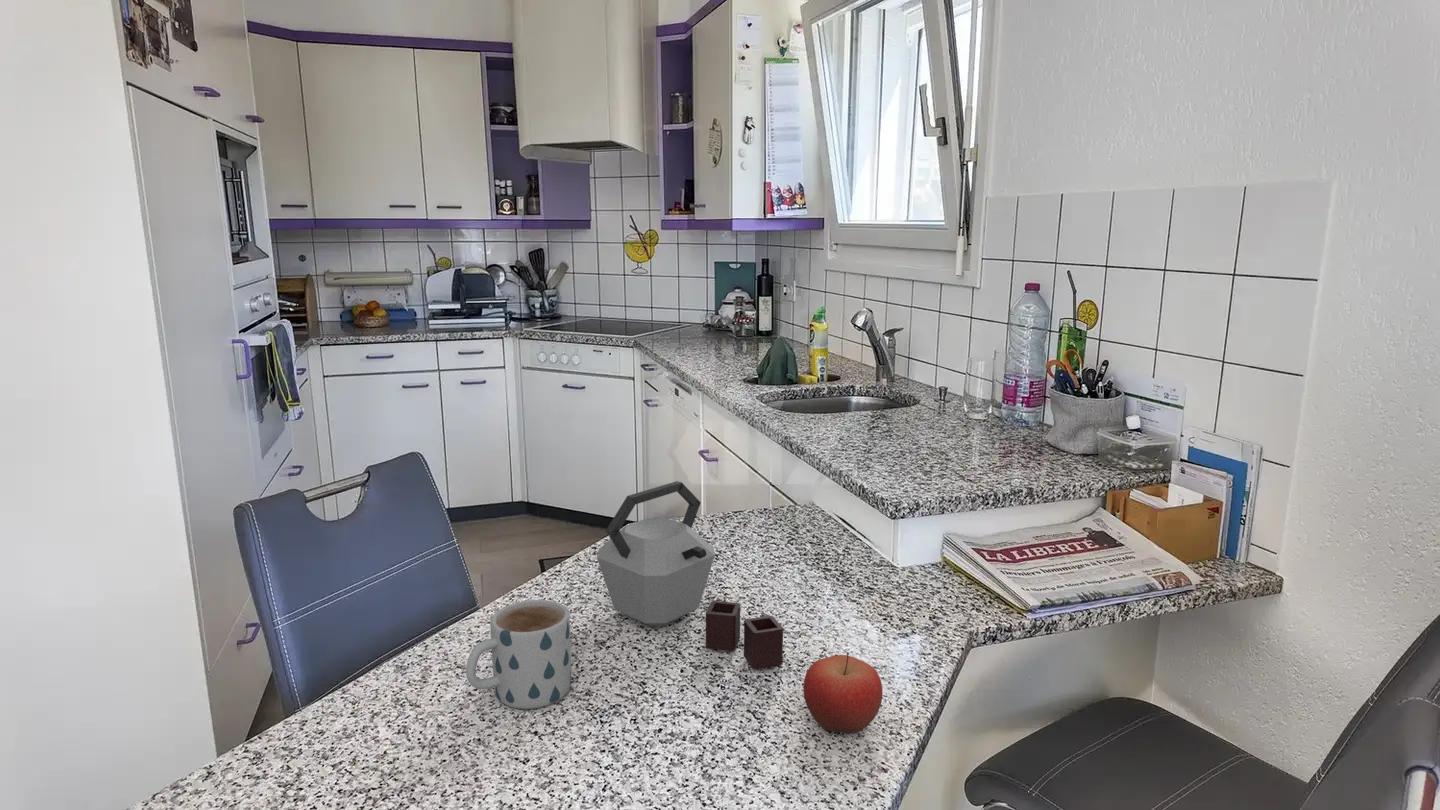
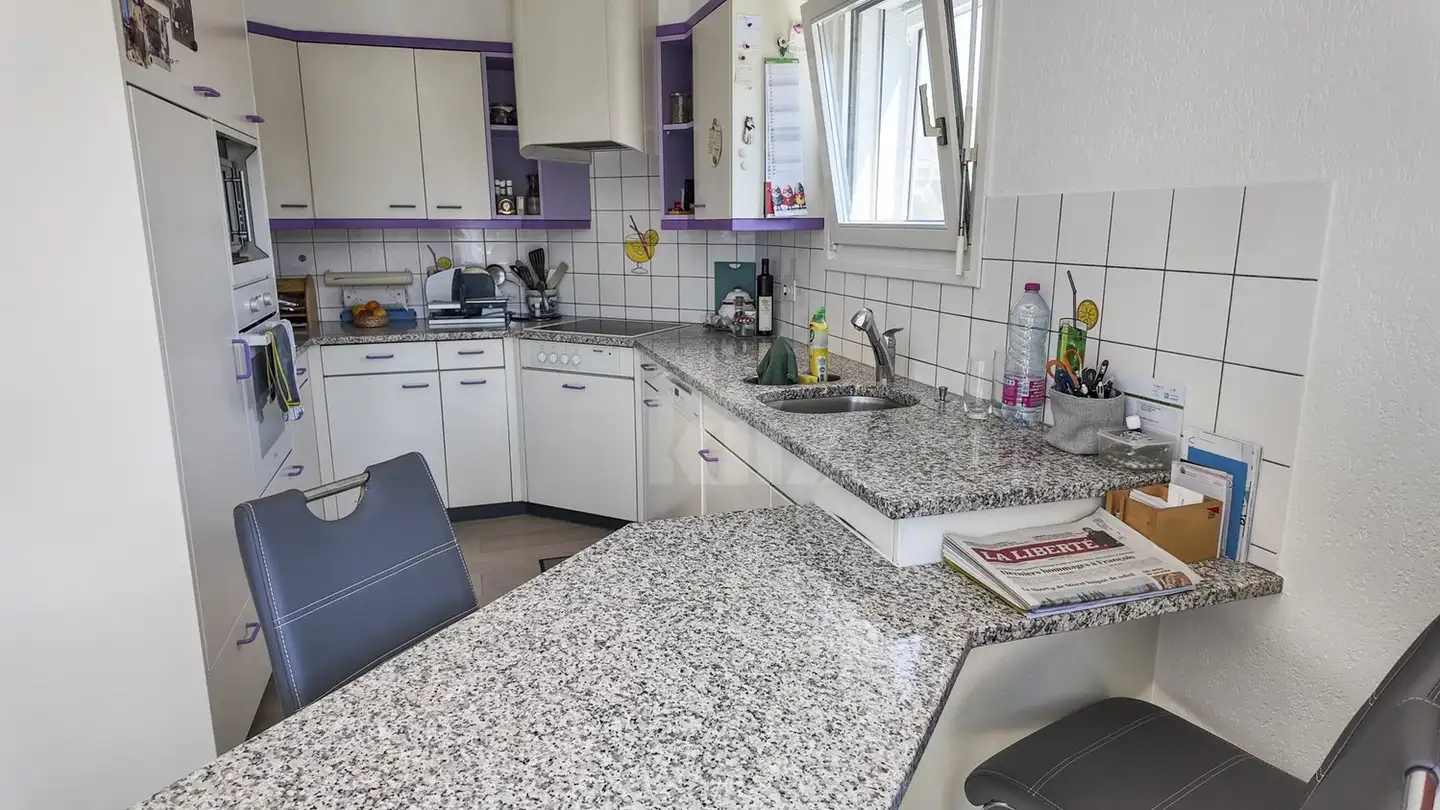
- kettle [596,480,784,670]
- mug [465,599,572,710]
- fruit [802,651,883,735]
